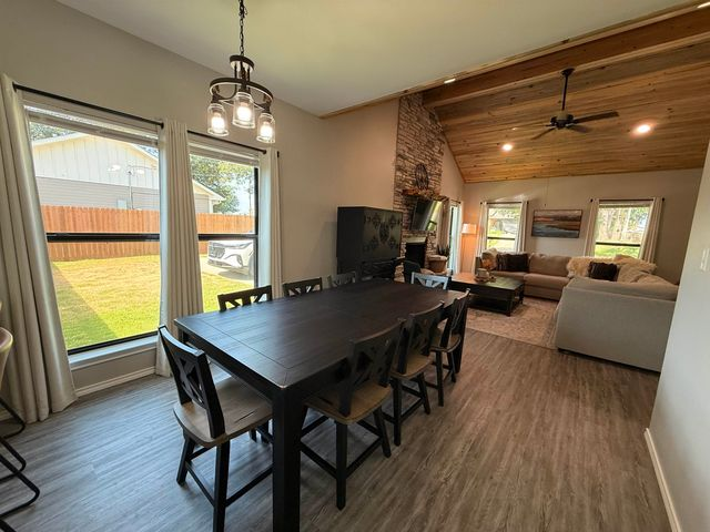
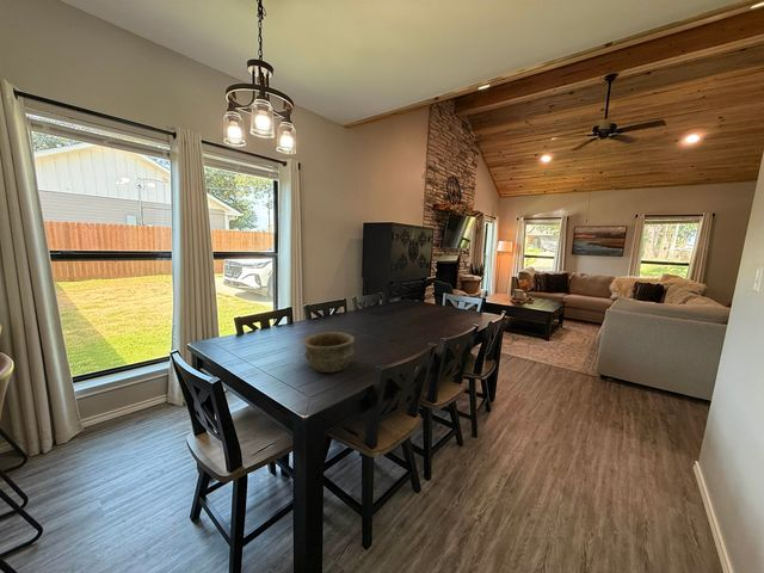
+ bowl [302,331,356,374]
